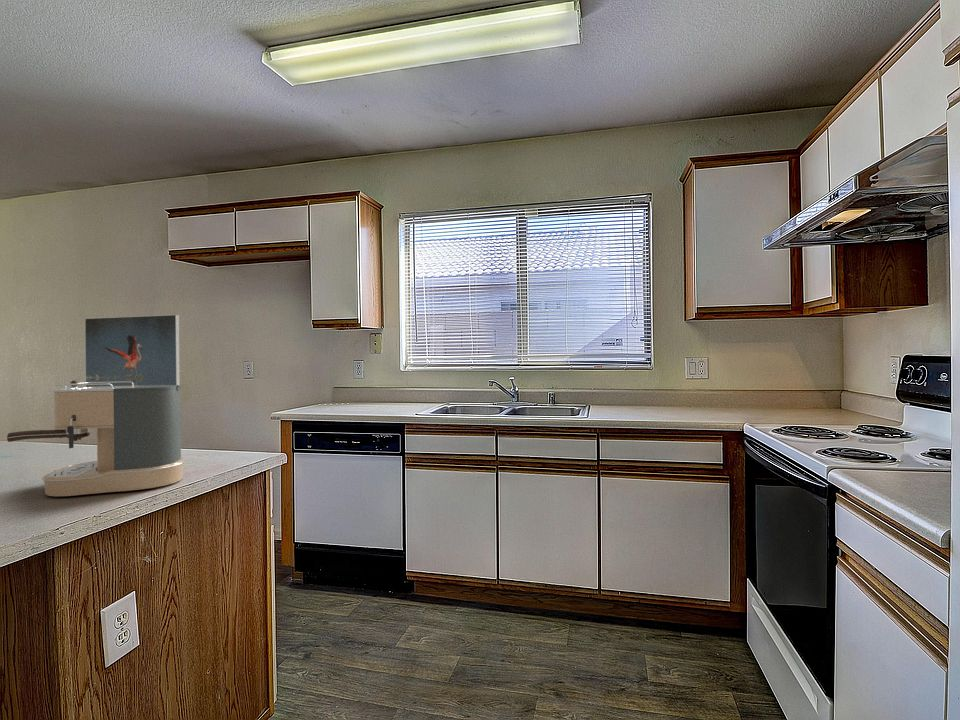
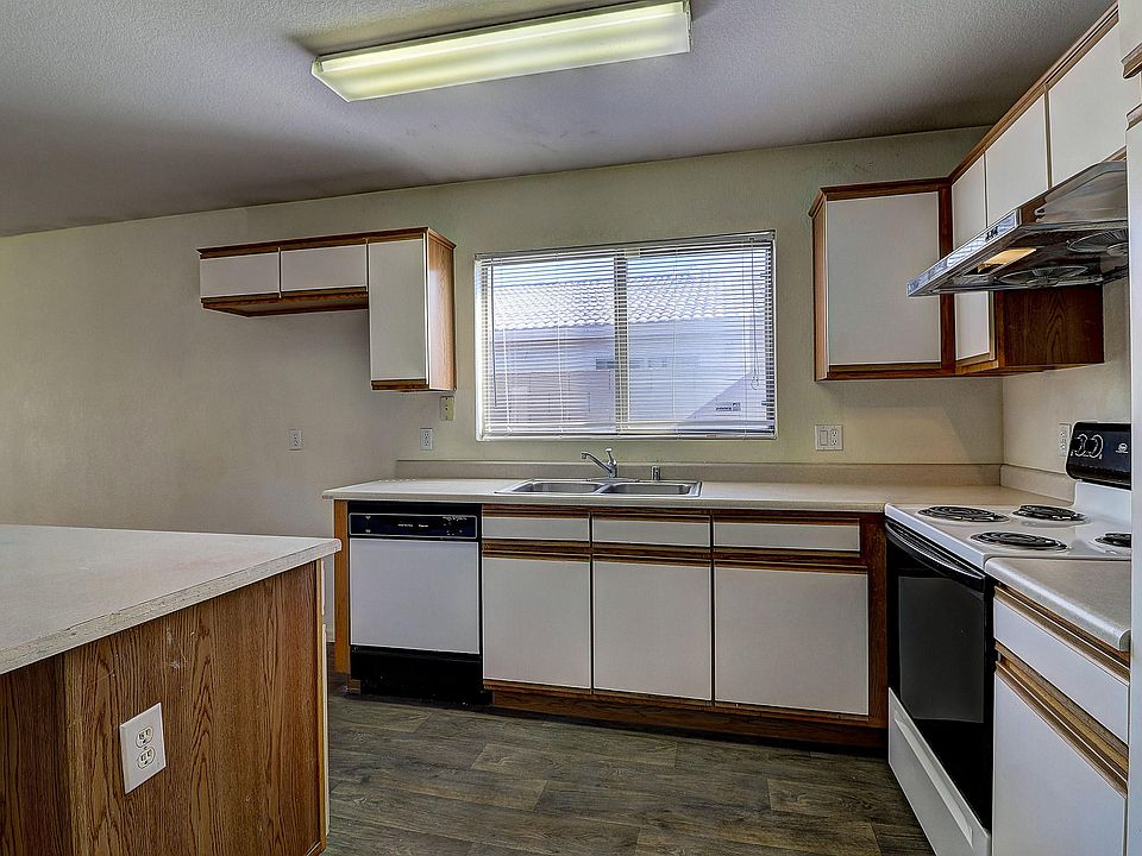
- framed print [84,314,181,387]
- coffee maker [6,380,186,497]
